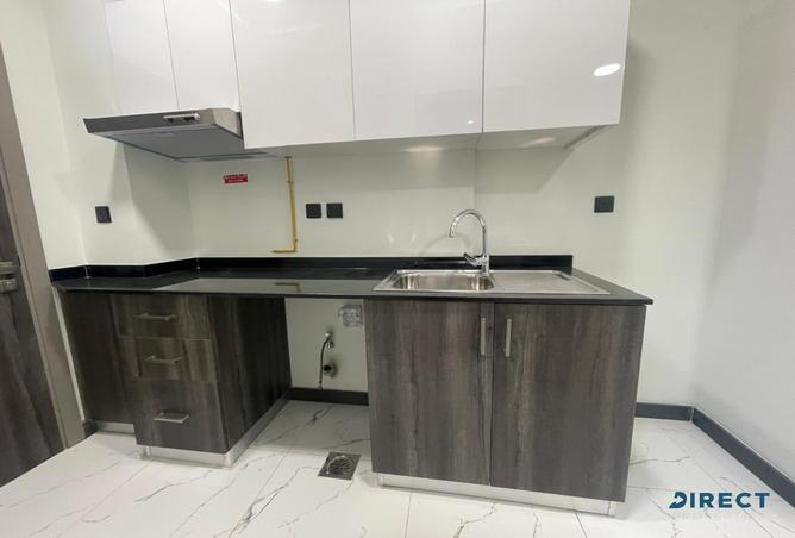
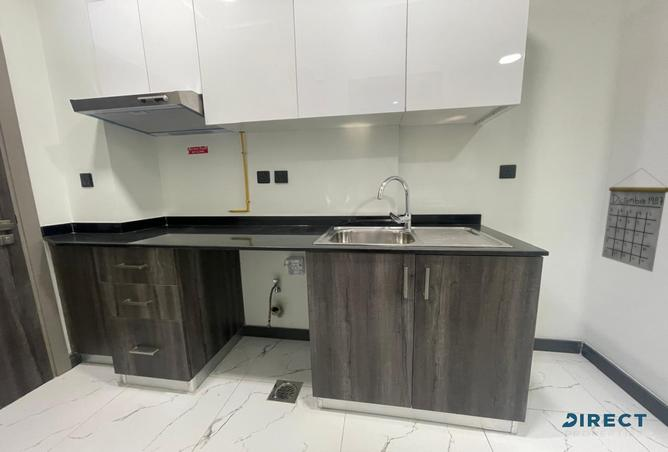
+ calendar [601,167,668,273]
